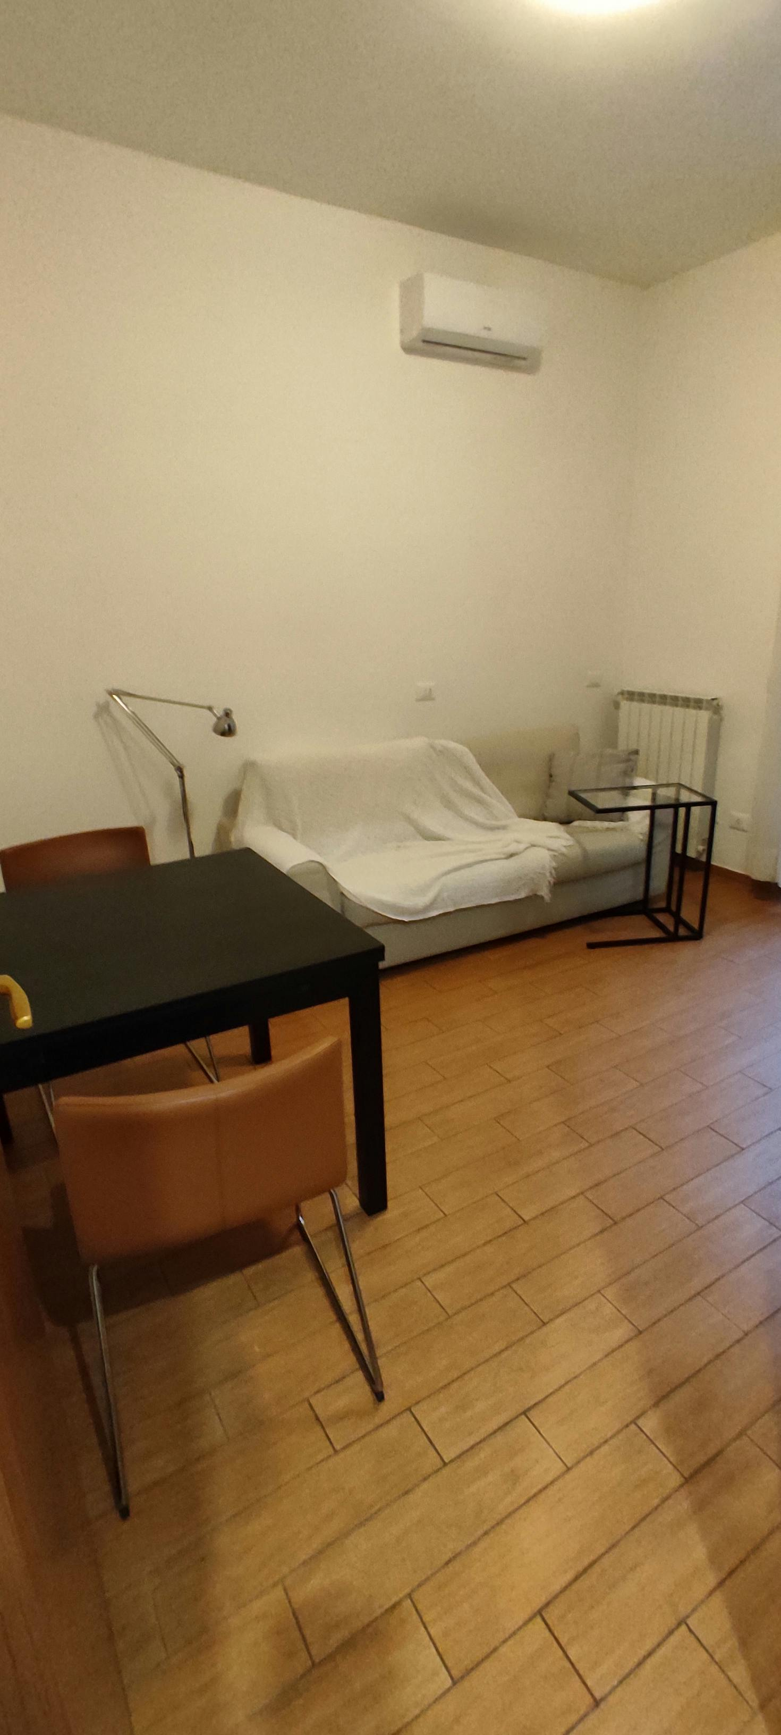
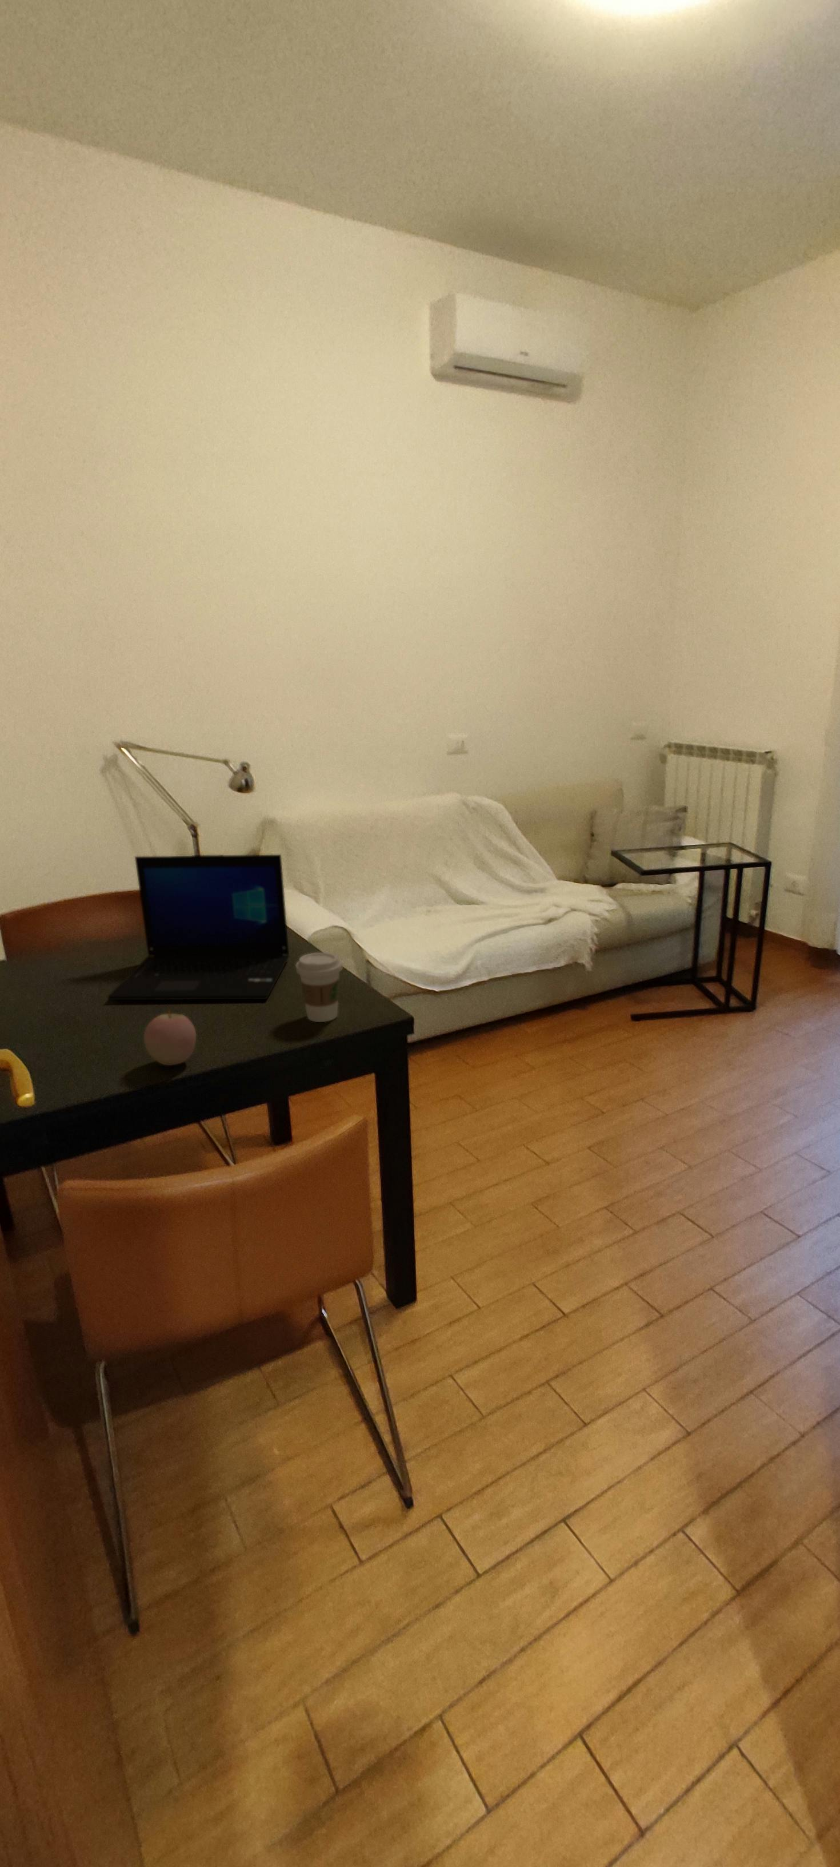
+ apple [144,1007,196,1066]
+ coffee cup [295,951,344,1023]
+ laptop [107,854,289,1000]
